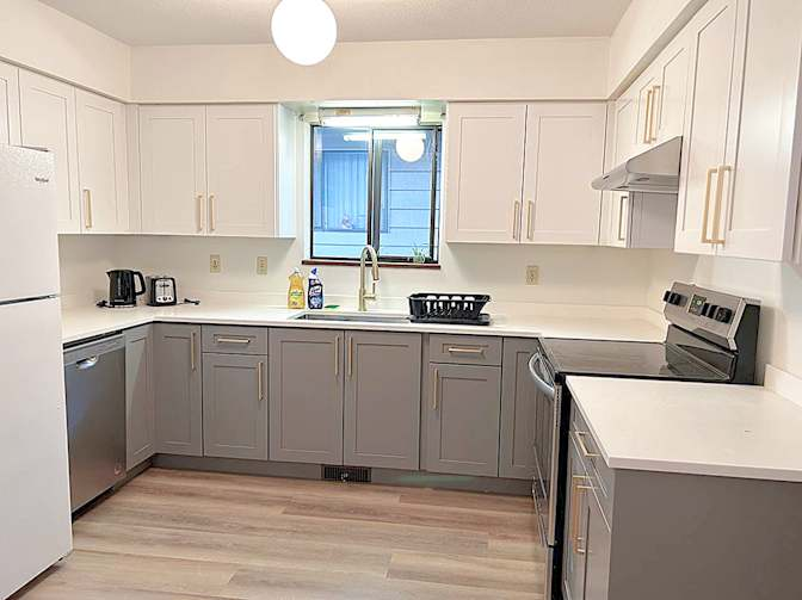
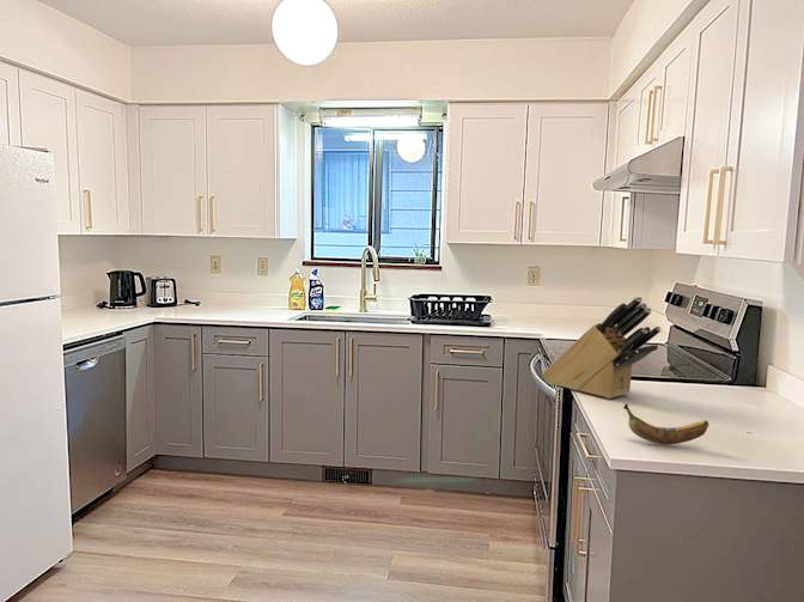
+ banana [622,403,709,446]
+ knife block [541,296,663,400]
